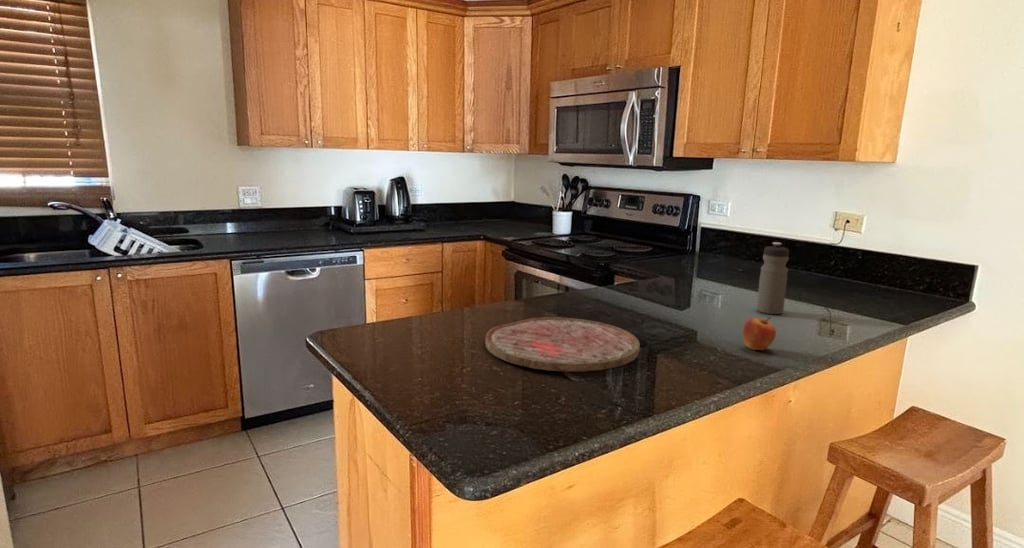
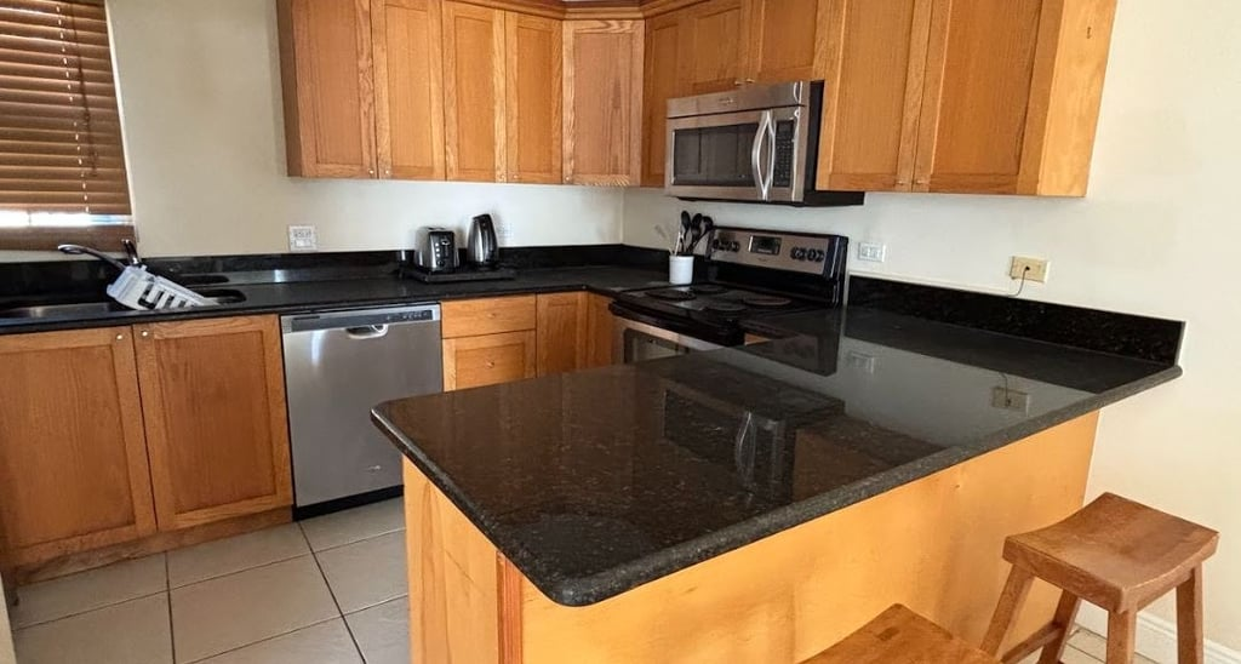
- cutting board [484,317,641,373]
- fruit [741,316,777,351]
- water bottle [756,241,790,315]
